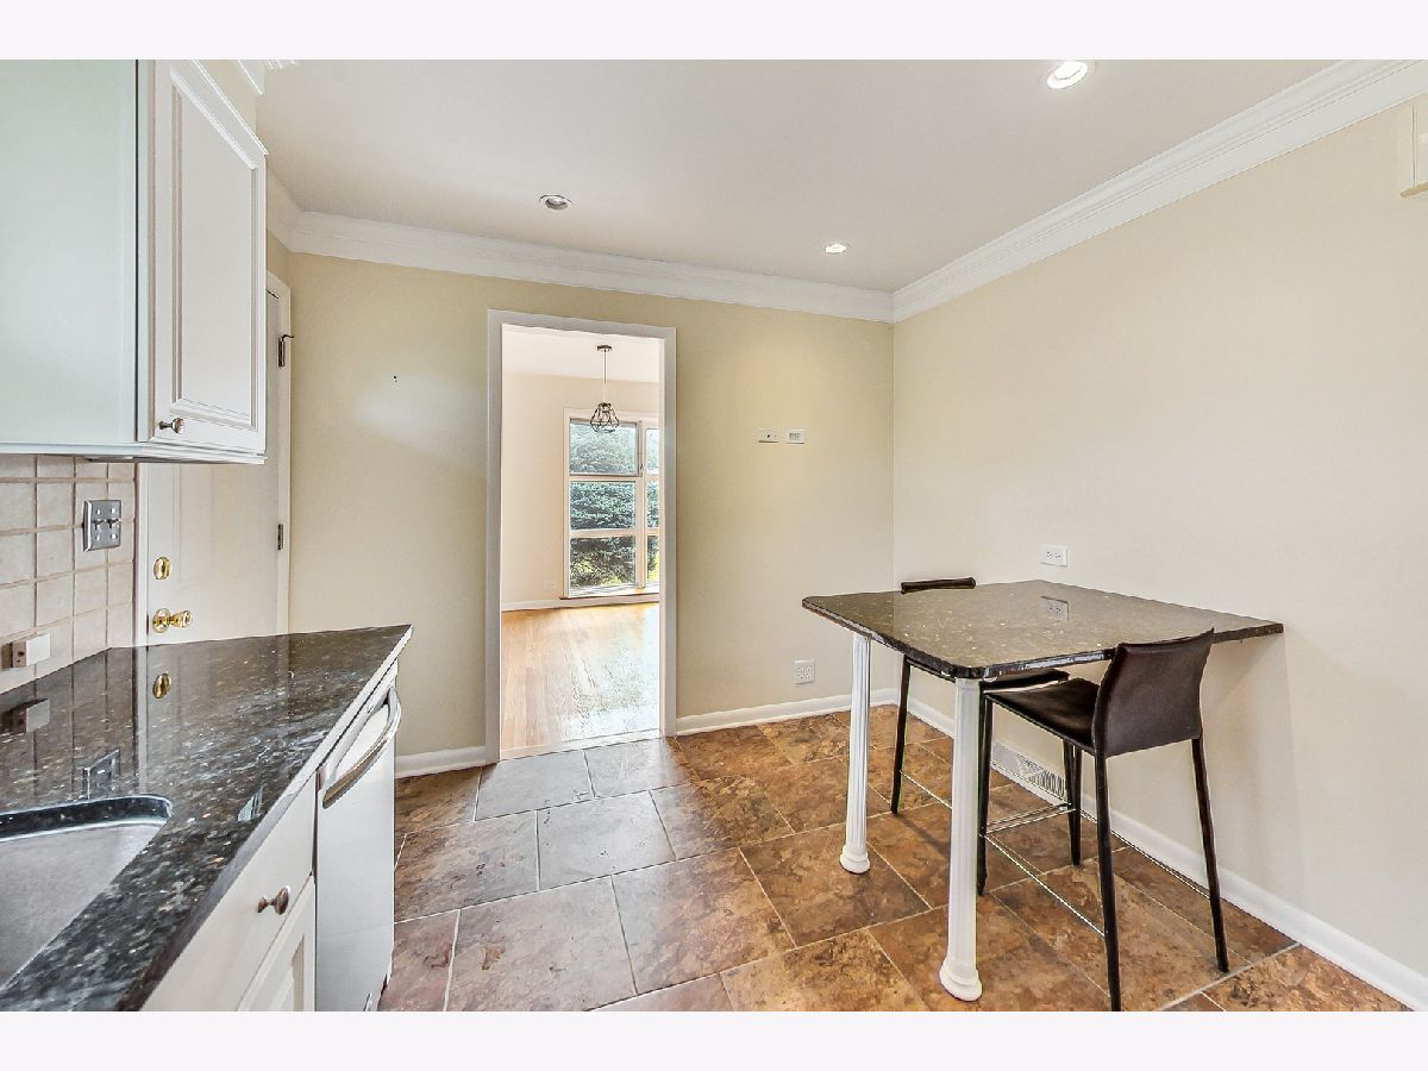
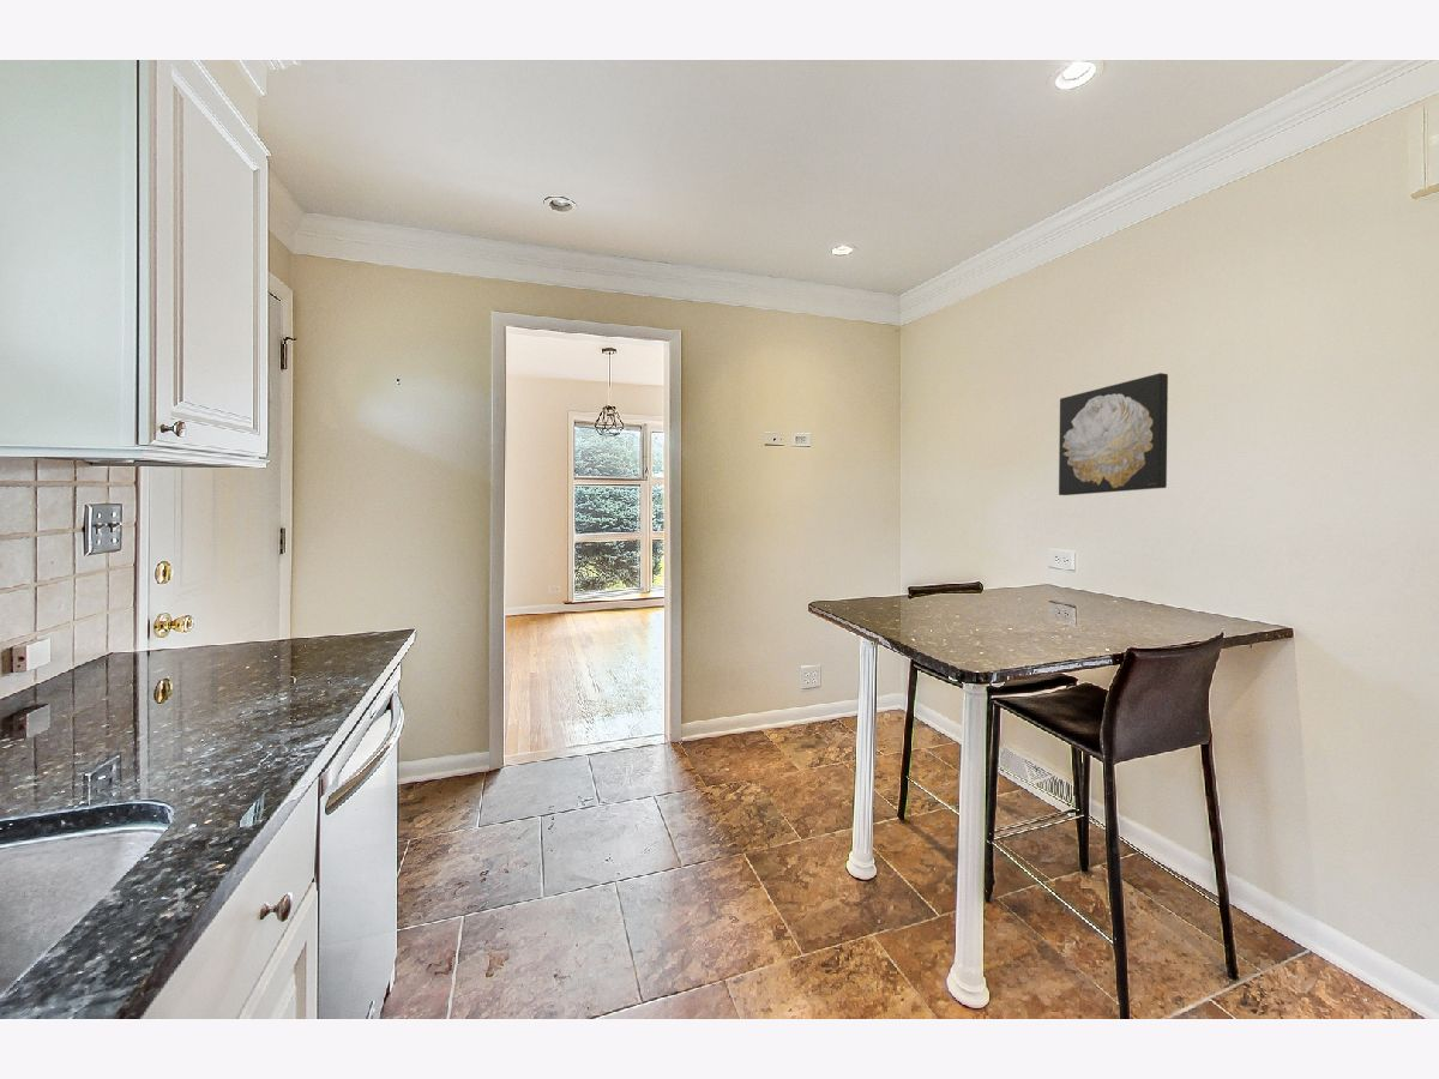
+ wall art [1058,372,1169,496]
